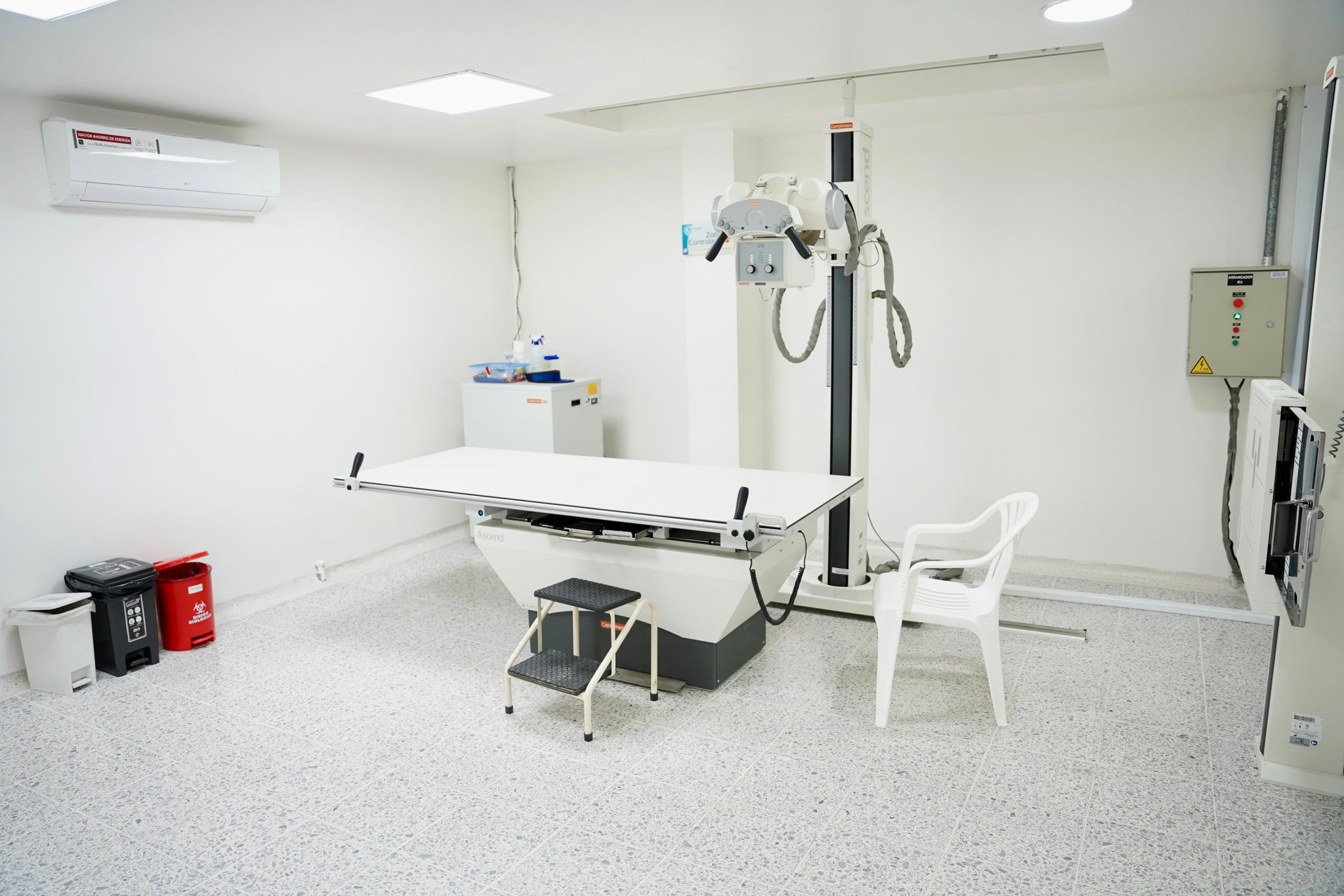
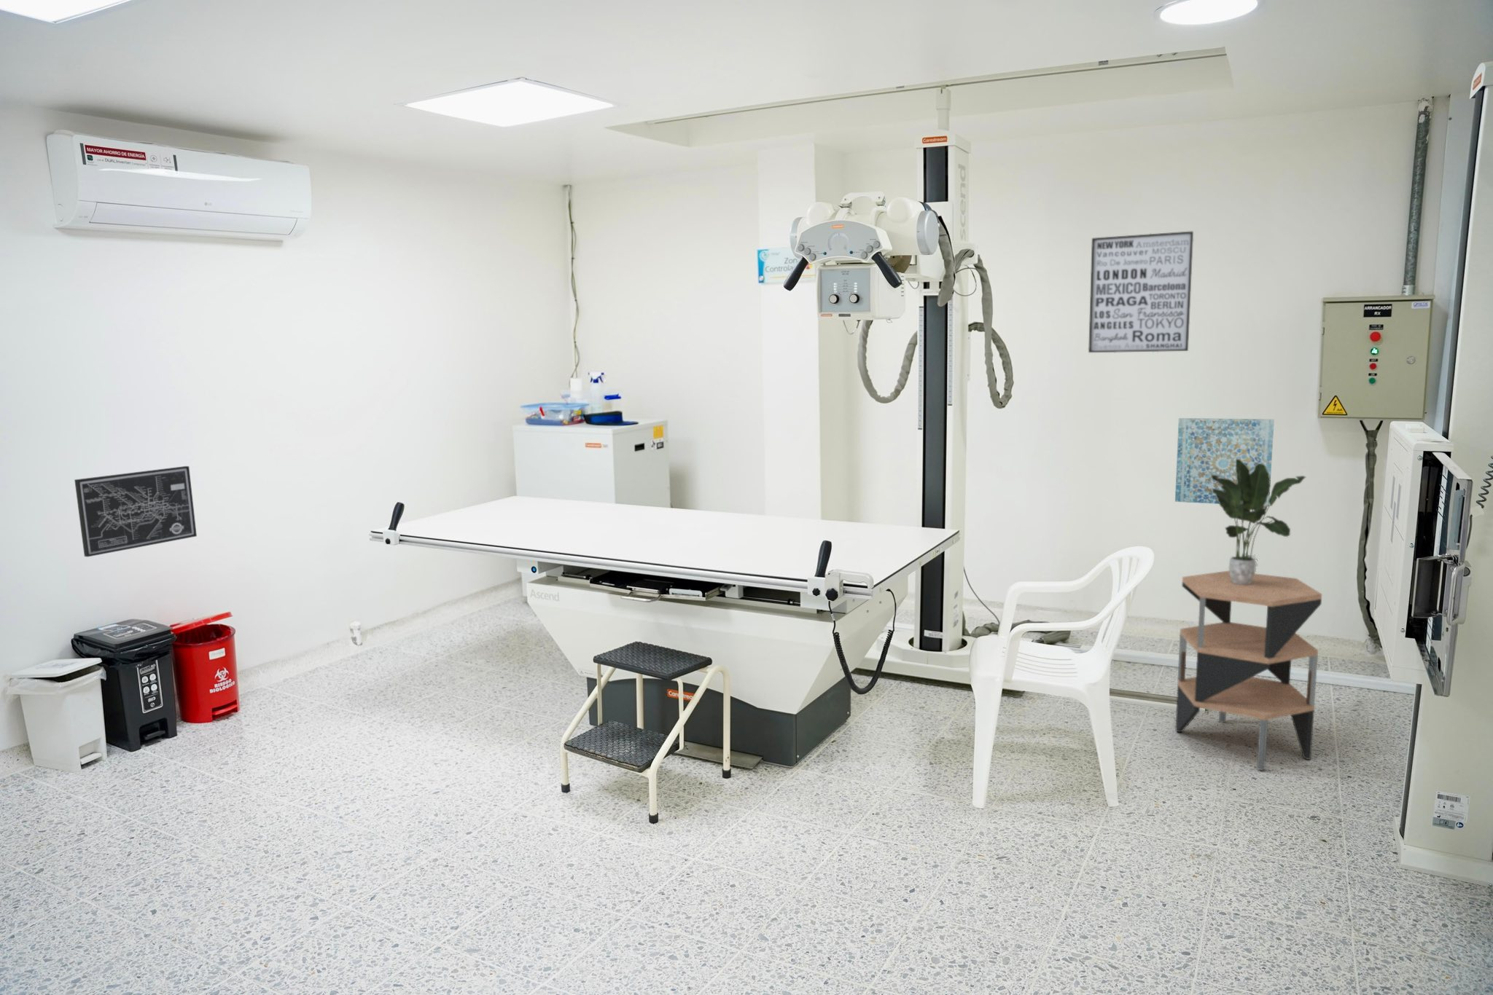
+ potted plant [1211,459,1306,585]
+ wall art [1174,418,1275,507]
+ side table [1174,570,1322,772]
+ wall art [1088,230,1194,353]
+ wall art [73,465,198,557]
